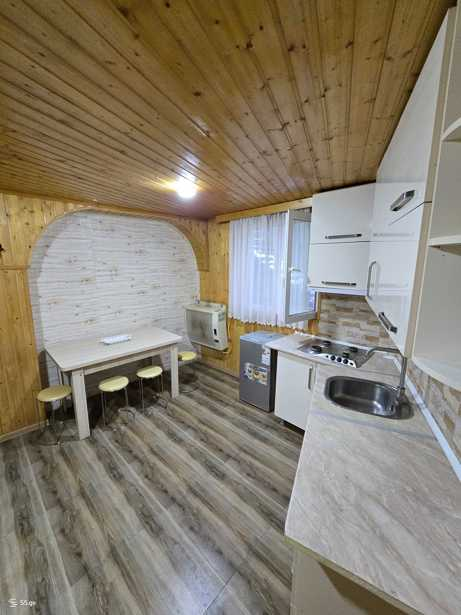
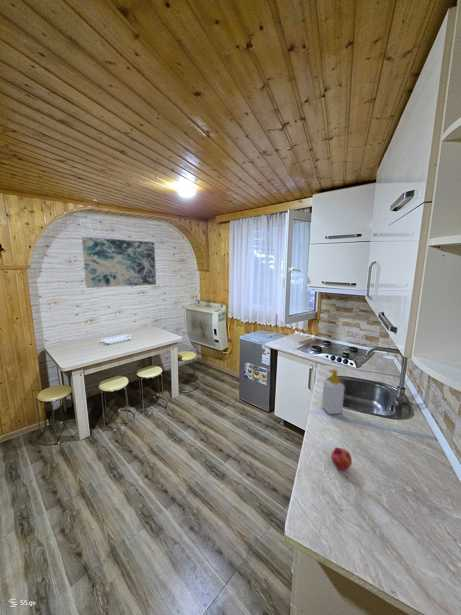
+ fruit [330,446,353,470]
+ soap bottle [321,368,346,415]
+ wall art [81,235,157,289]
